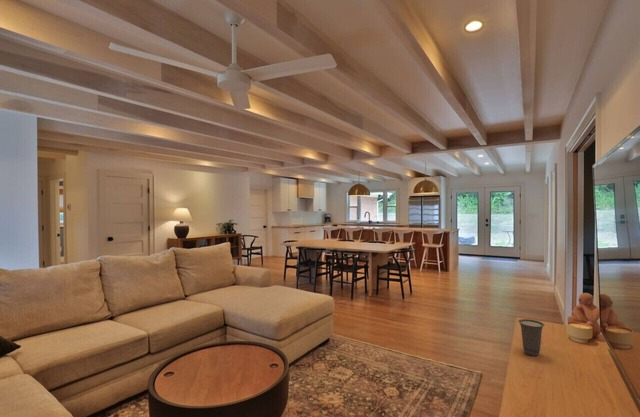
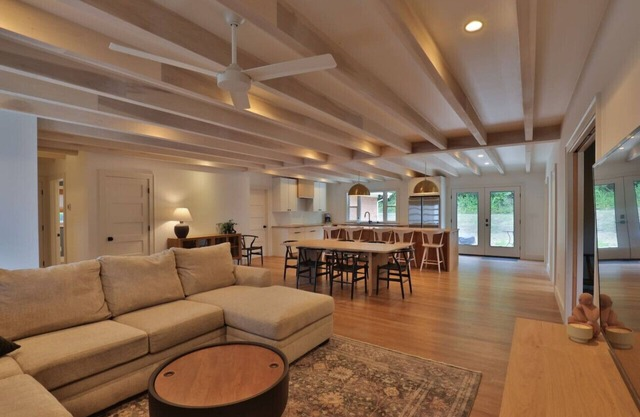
- cup [518,318,545,357]
